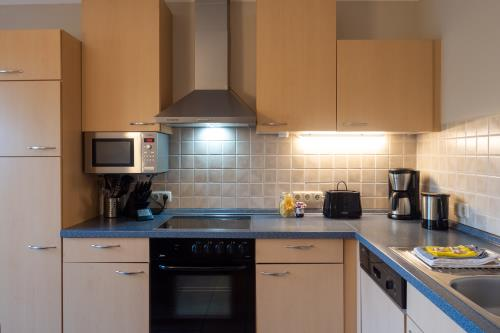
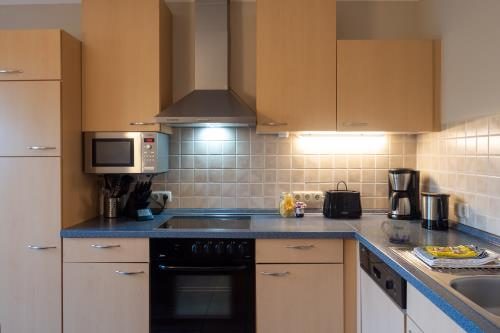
+ mug [380,219,411,244]
